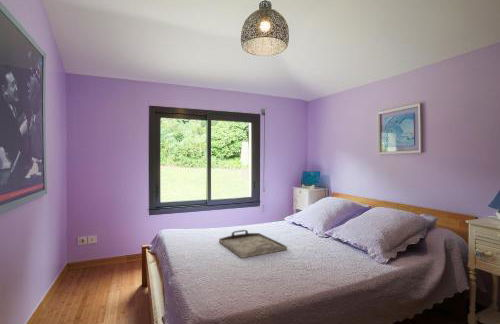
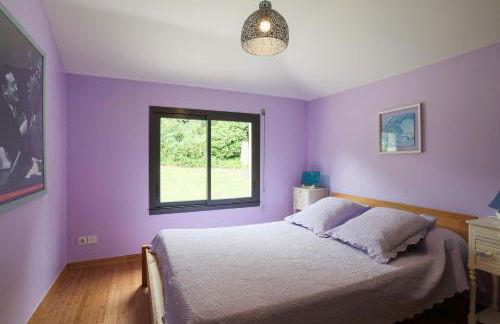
- serving tray [218,229,288,259]
